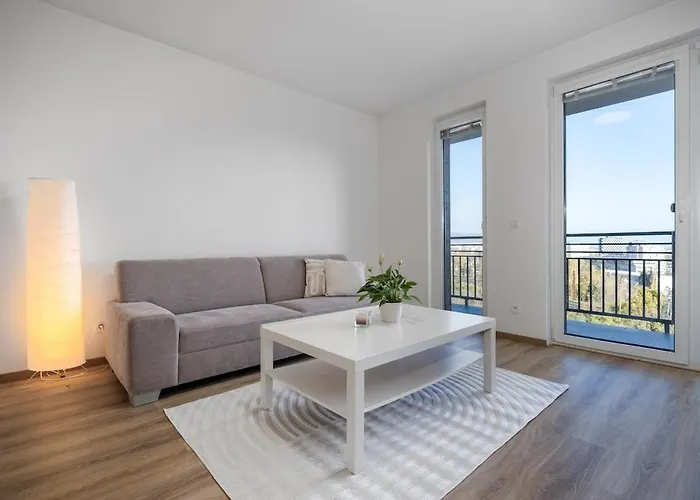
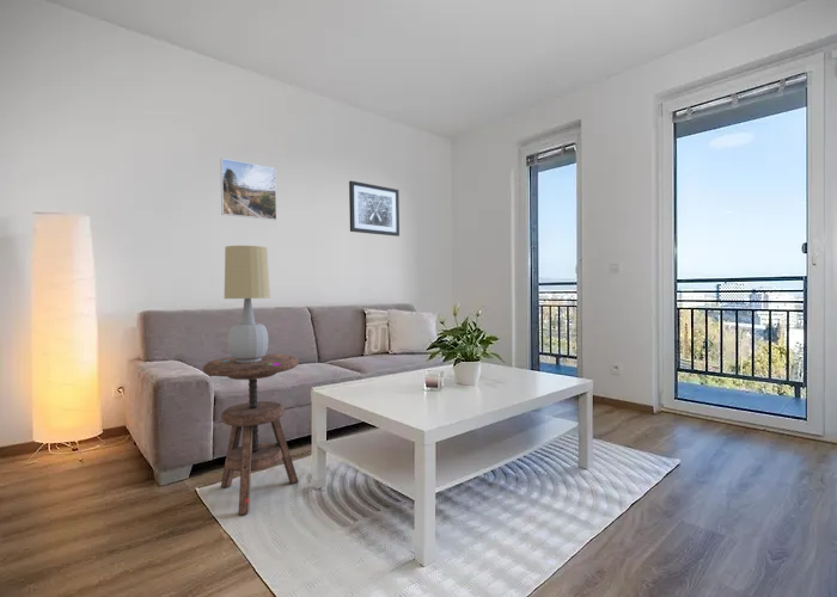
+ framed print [219,158,277,221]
+ wall art [348,180,401,238]
+ side table [201,353,300,516]
+ table lamp [224,245,271,363]
